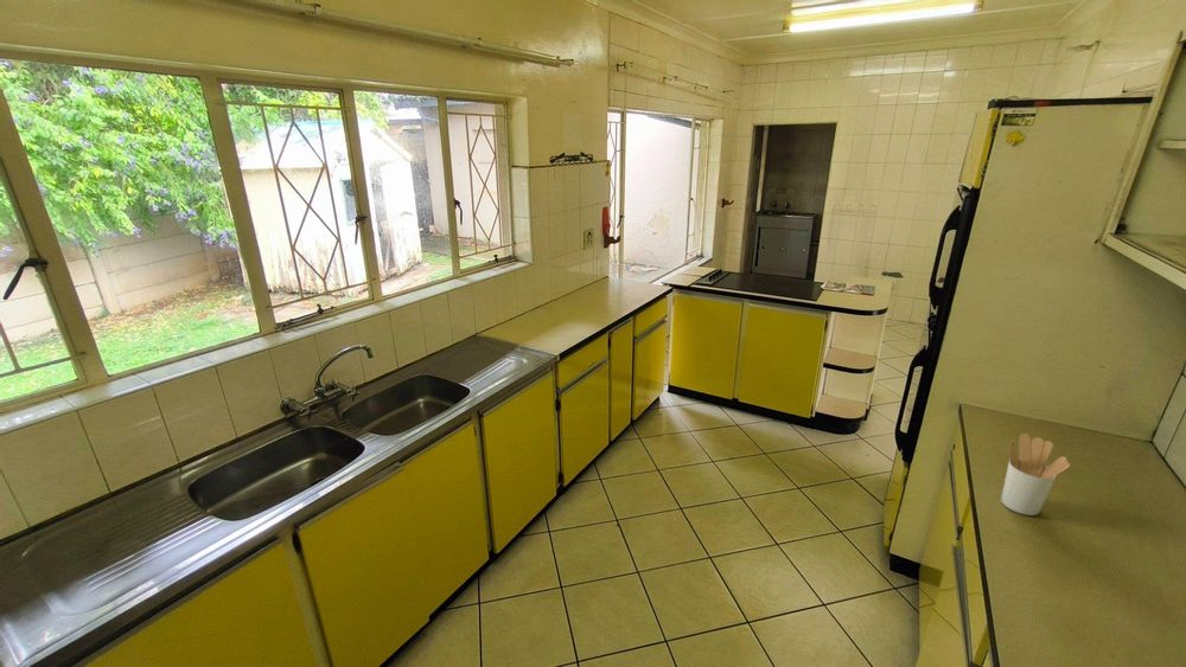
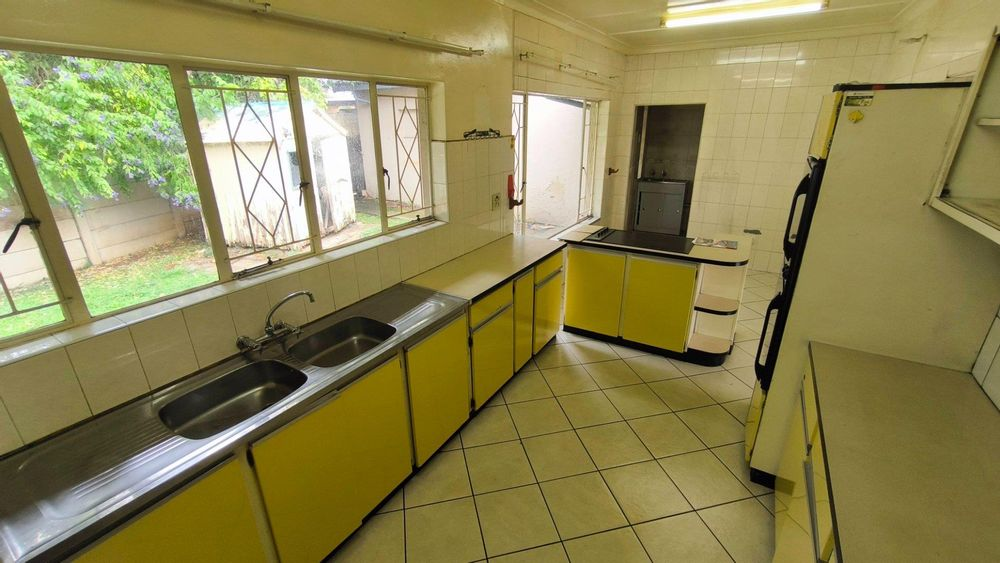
- utensil holder [1000,432,1071,517]
